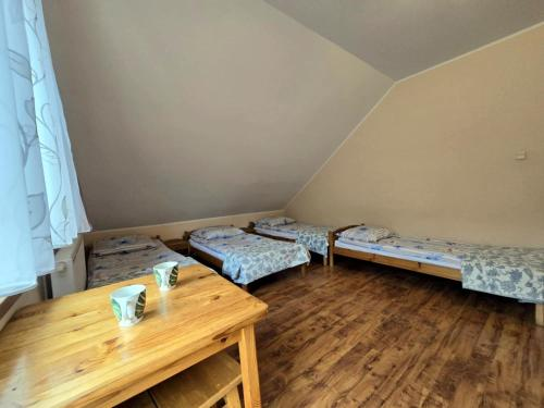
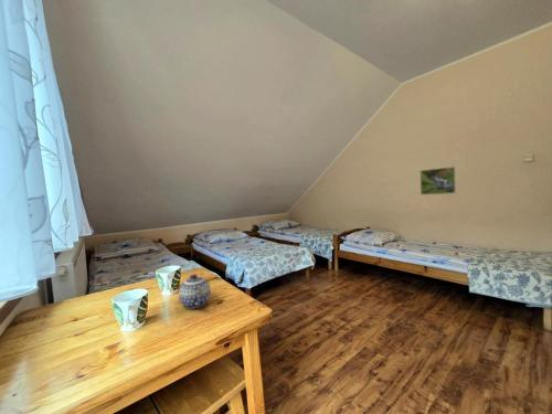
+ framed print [418,166,457,195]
+ teapot [178,273,212,310]
